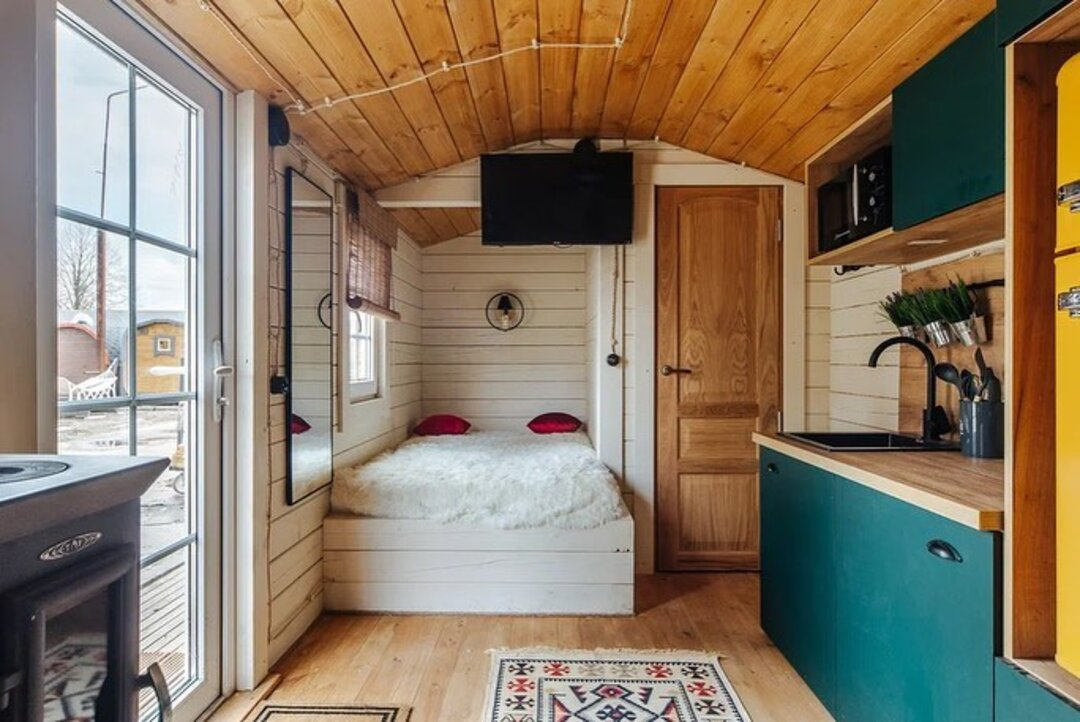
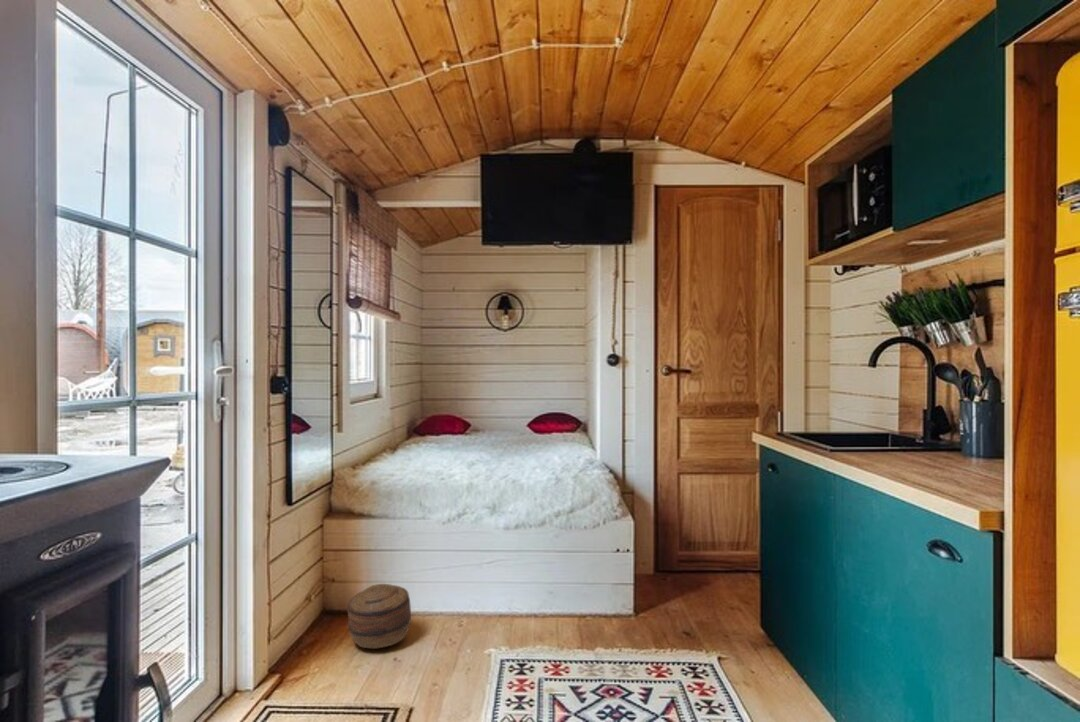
+ basket [346,583,412,650]
